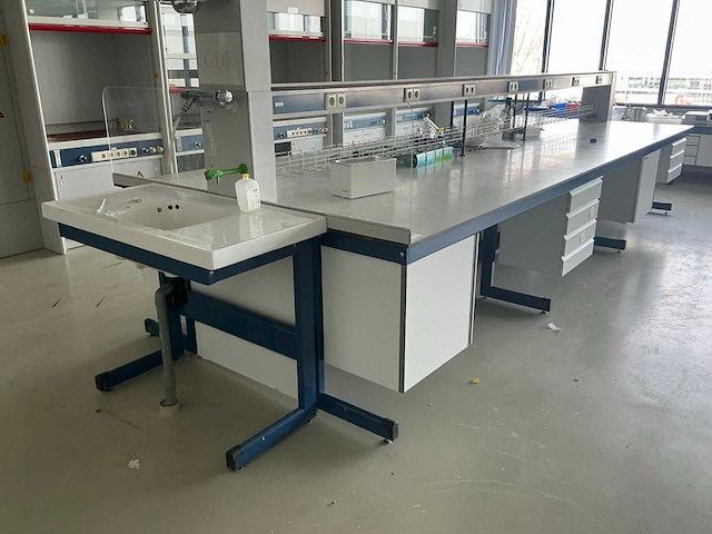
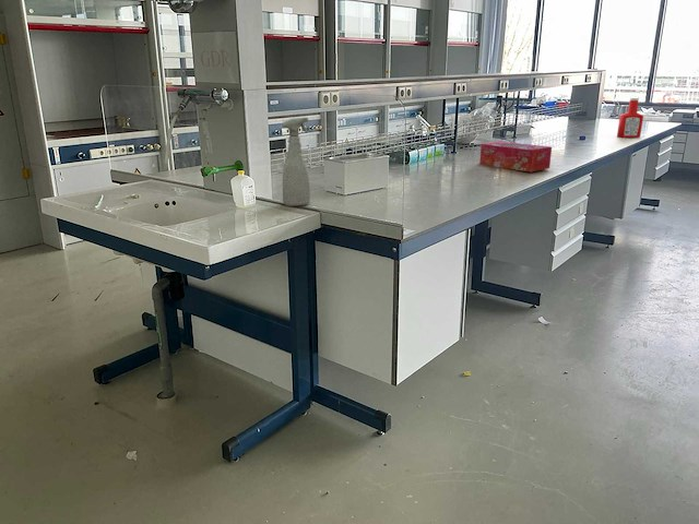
+ soap bottle [616,96,644,139]
+ tissue box [478,140,553,172]
+ spray bottle [281,117,311,207]
